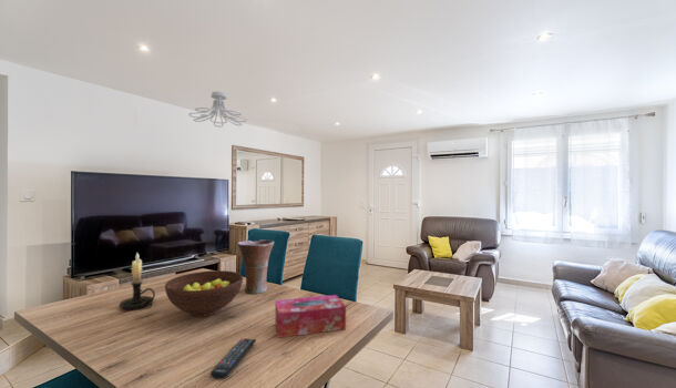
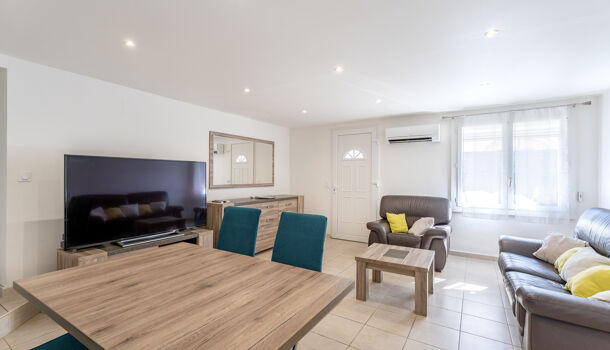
- ceiling light fixture [187,91,247,127]
- candle holder [117,253,156,310]
- vase [236,238,275,295]
- tissue box [274,294,347,339]
- remote control [209,337,257,380]
- fruit bowl [164,269,244,318]
